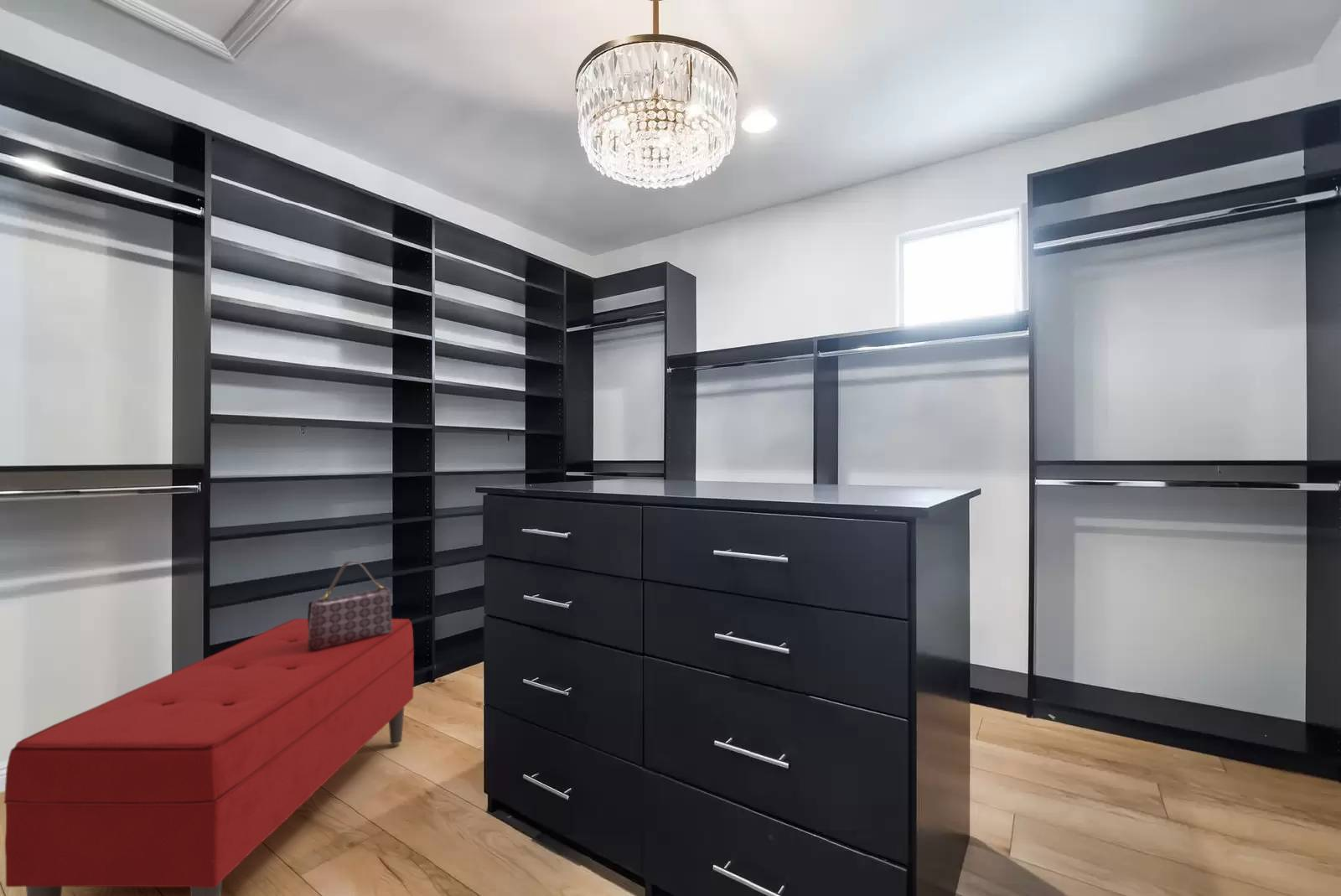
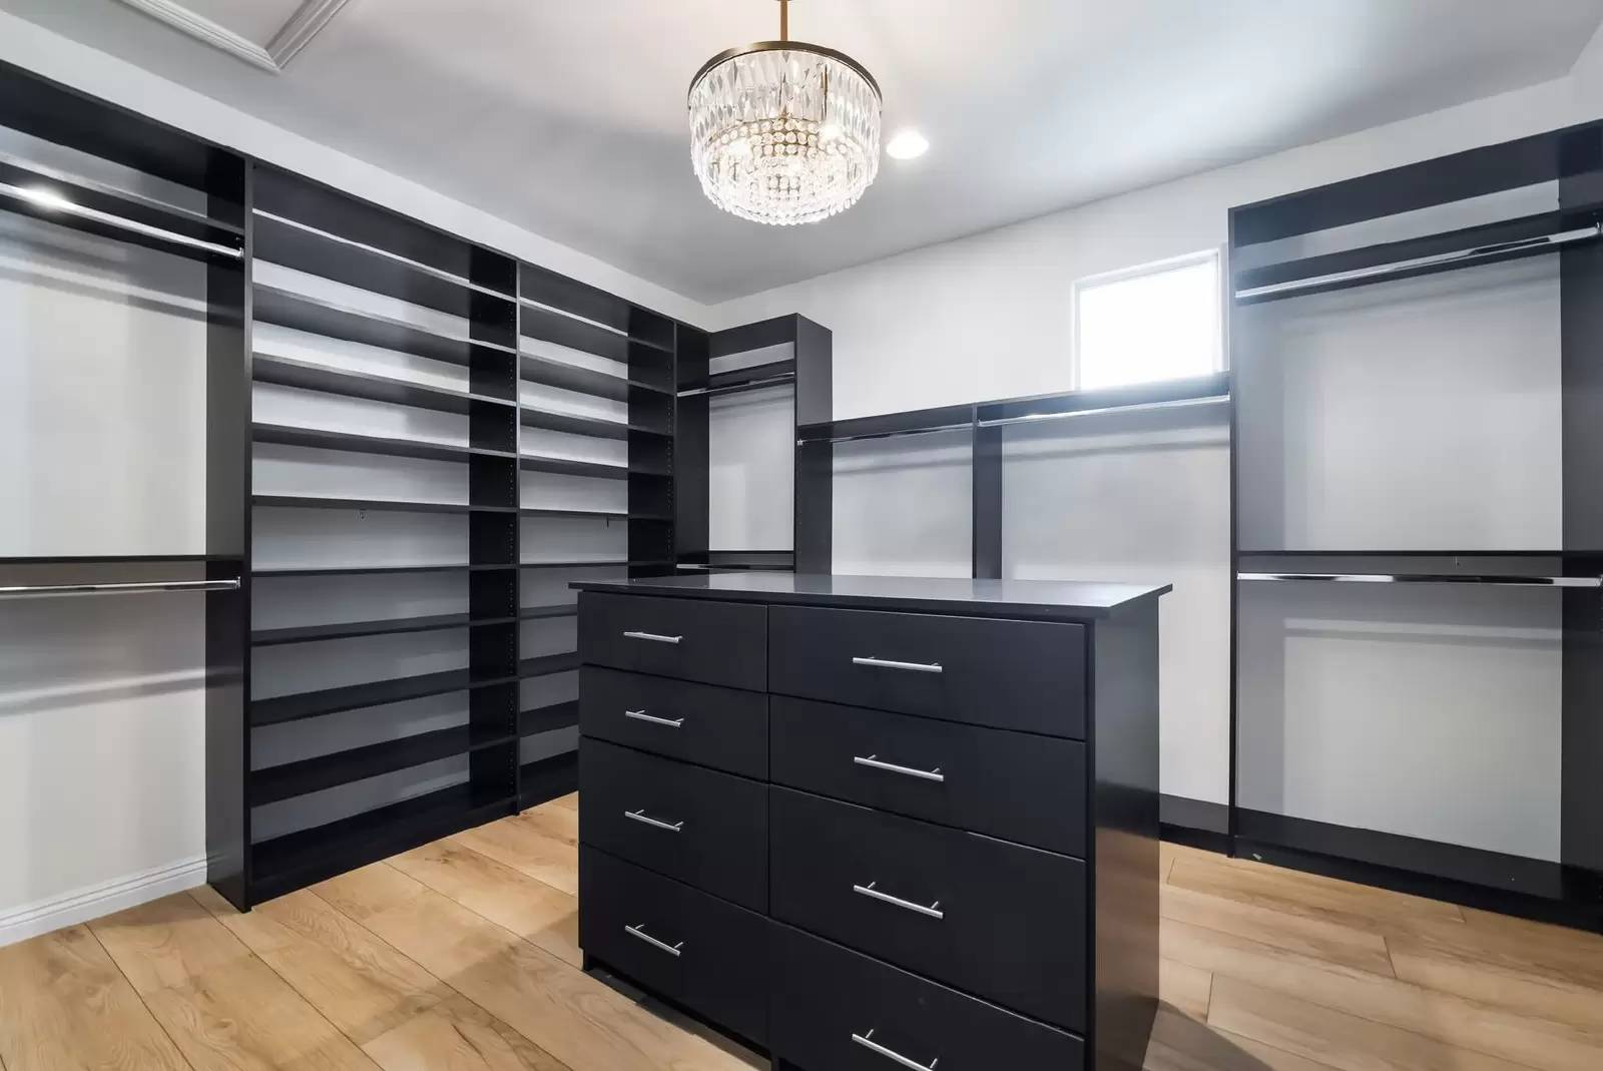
- bench [3,618,415,896]
- handbag [307,560,392,651]
